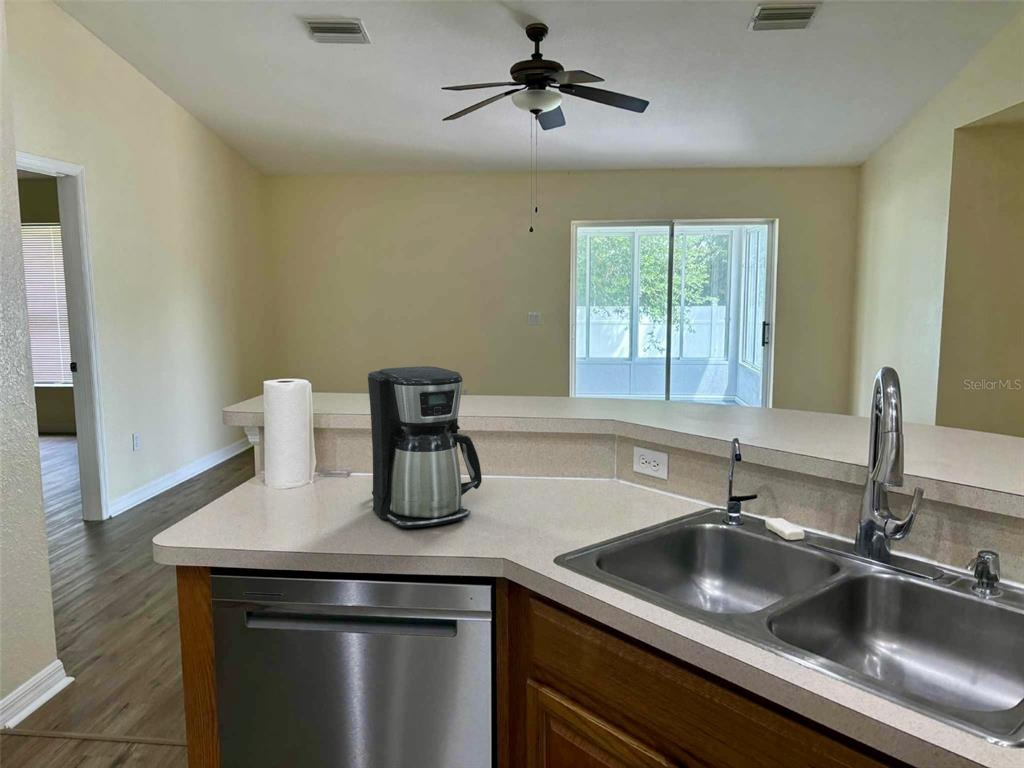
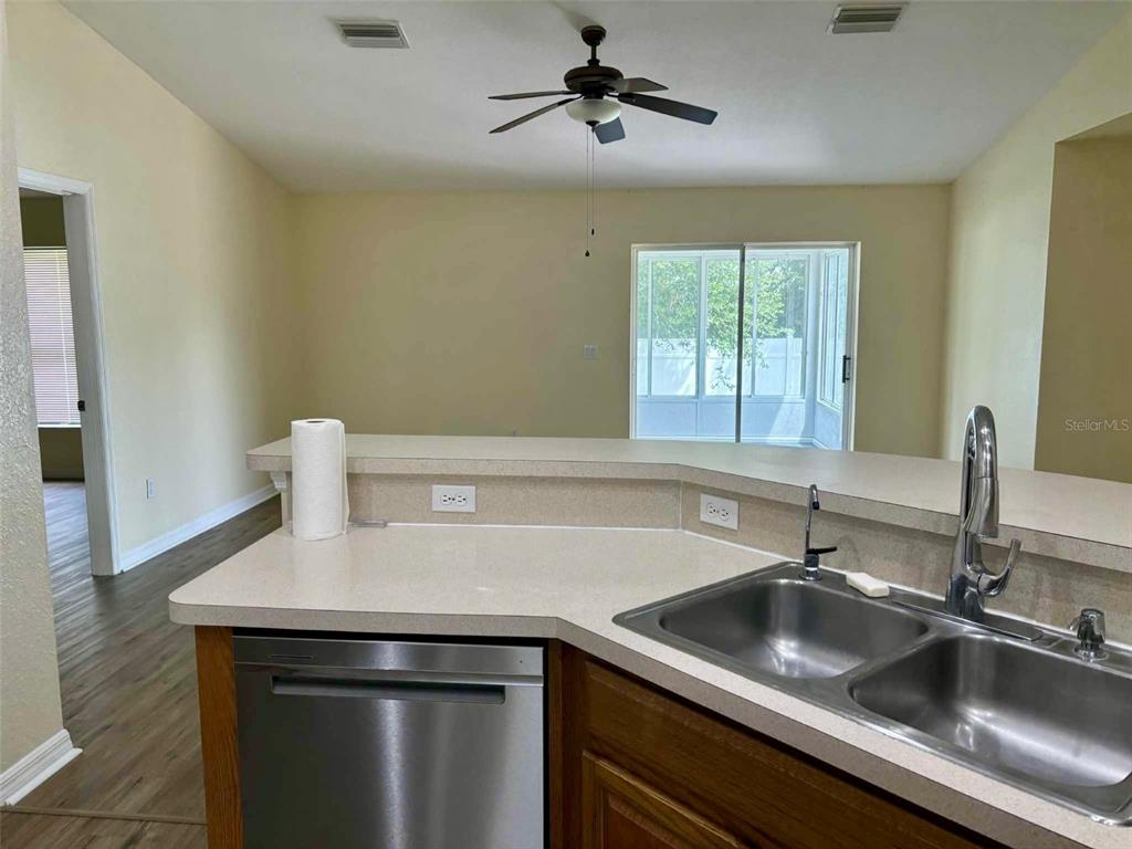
- coffee maker [367,365,483,529]
